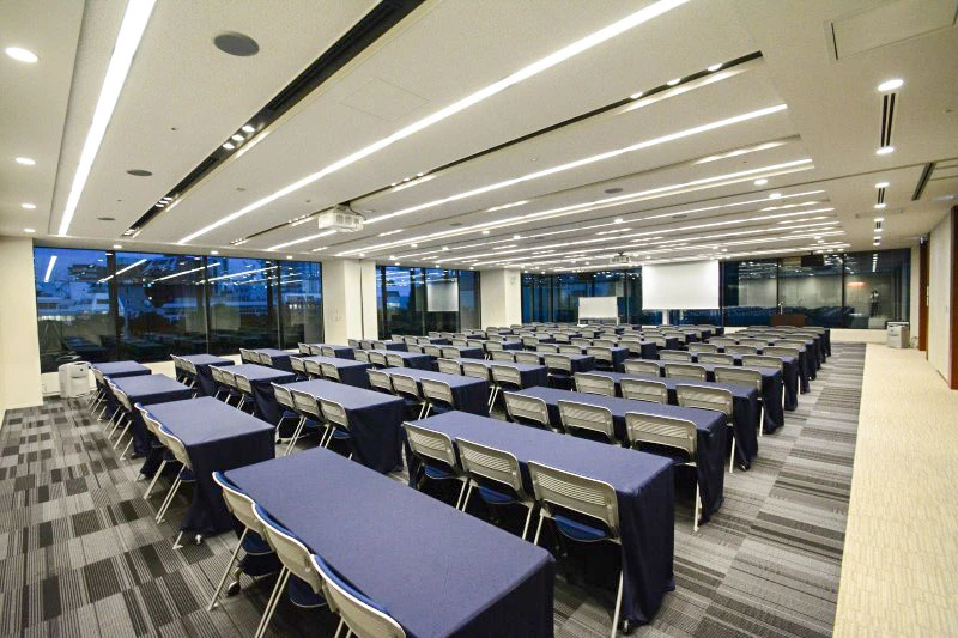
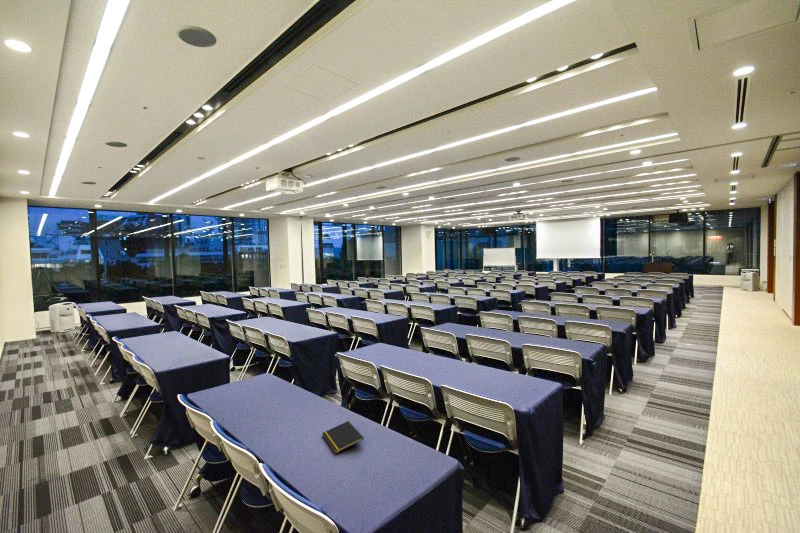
+ notepad [321,420,365,455]
